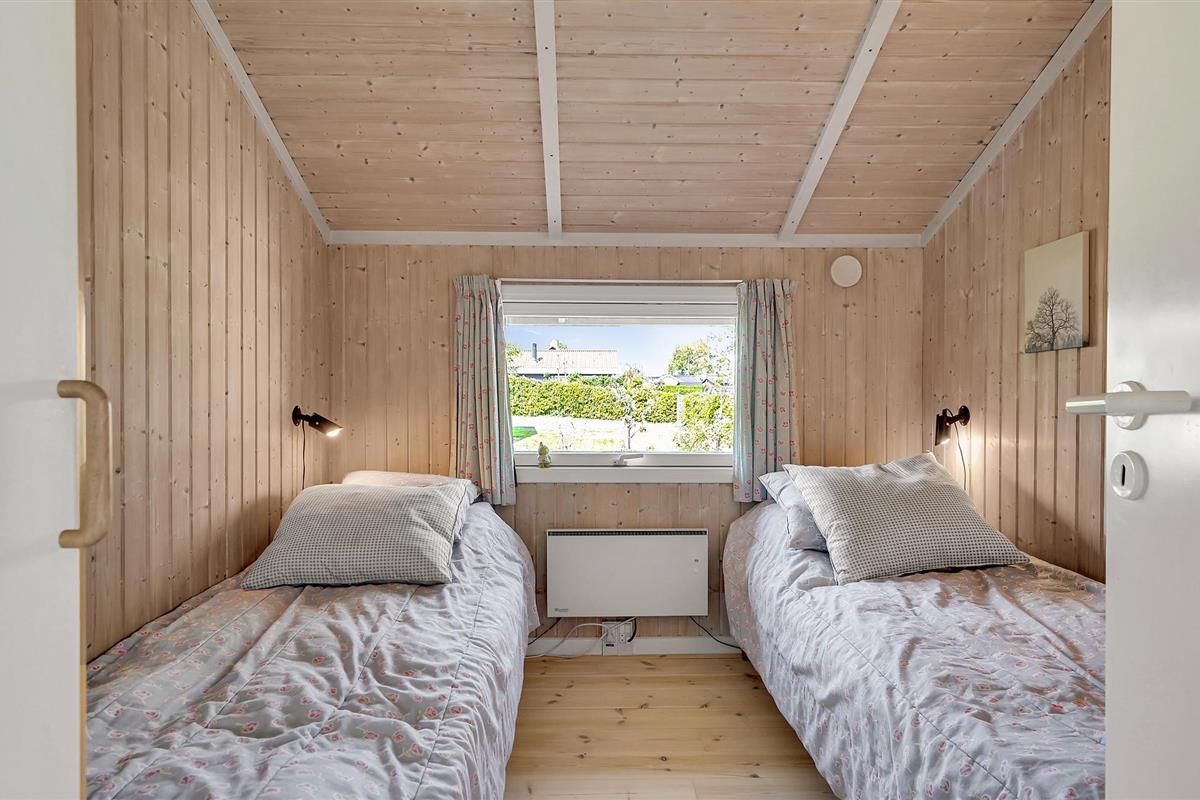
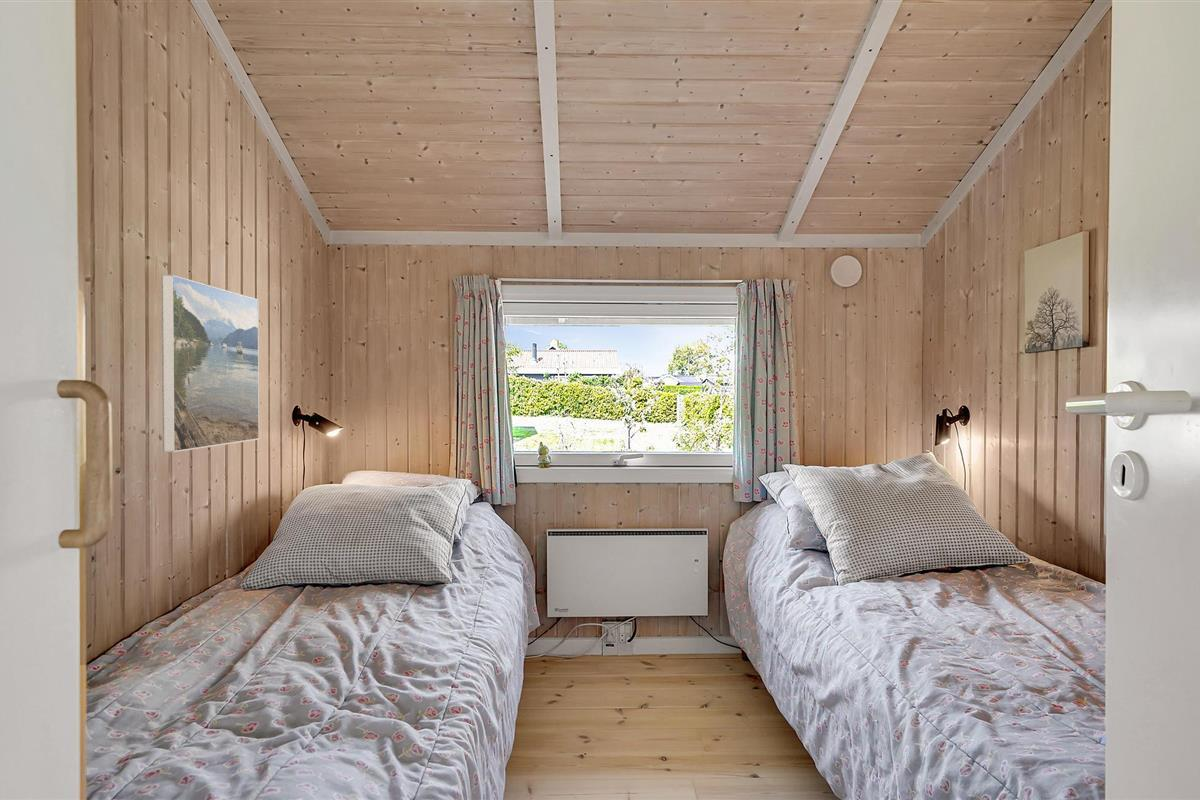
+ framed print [161,274,260,453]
